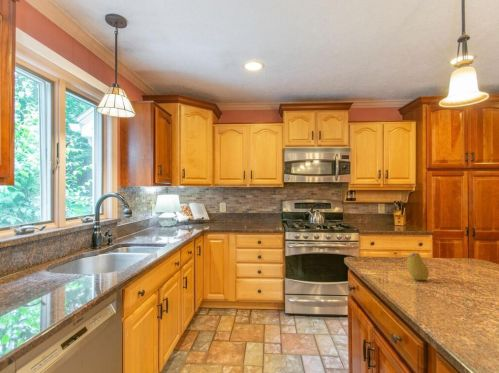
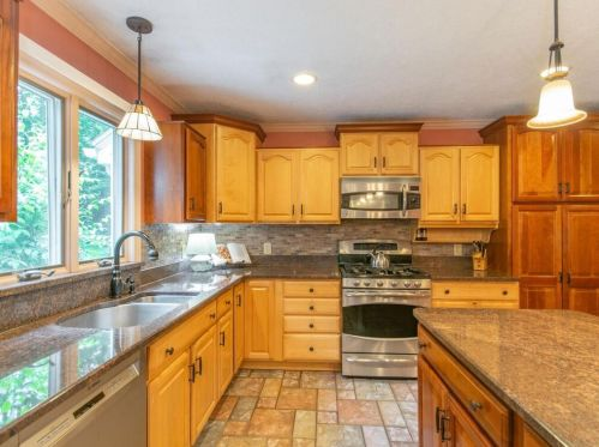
- fruit [405,252,430,281]
